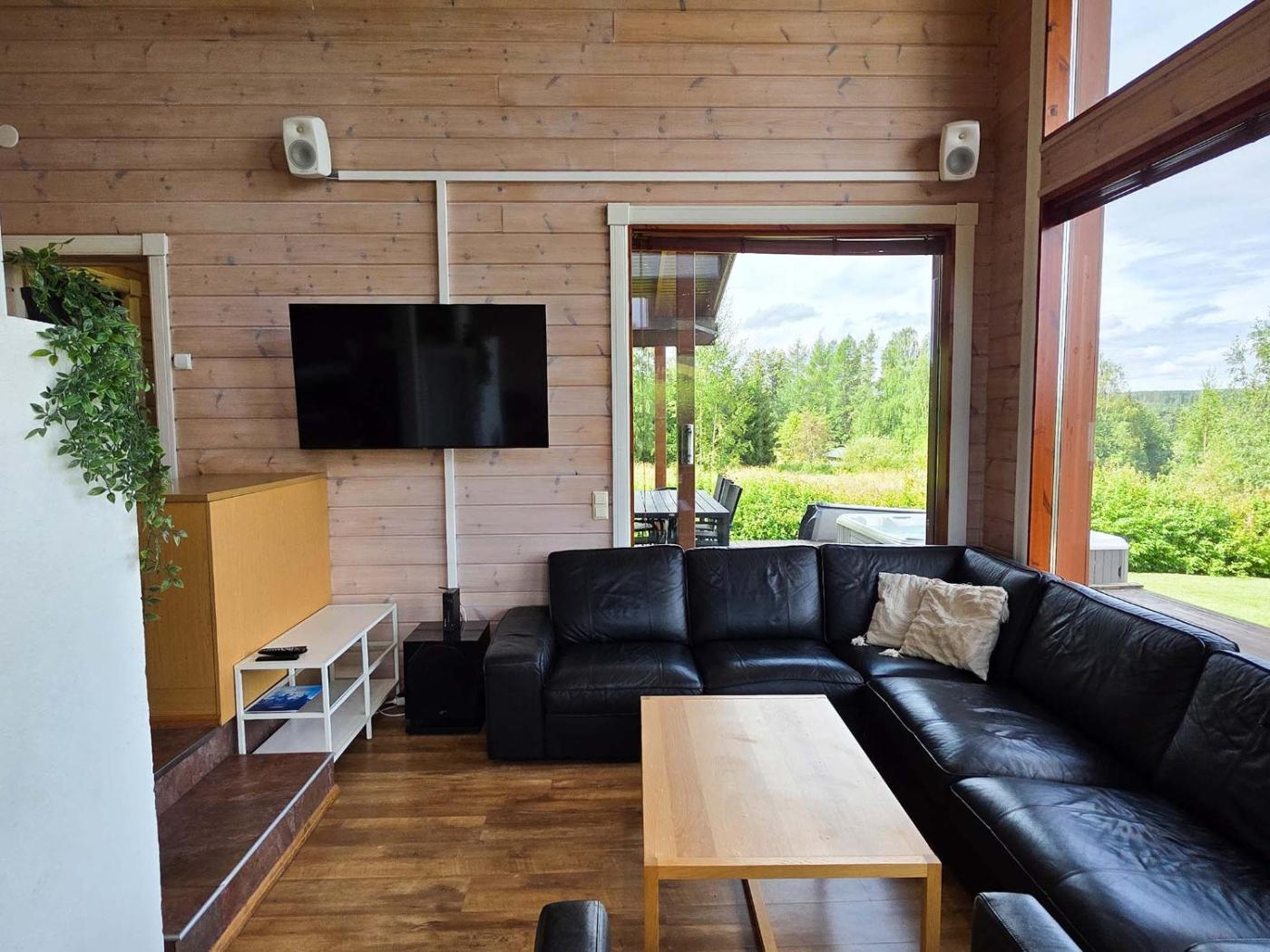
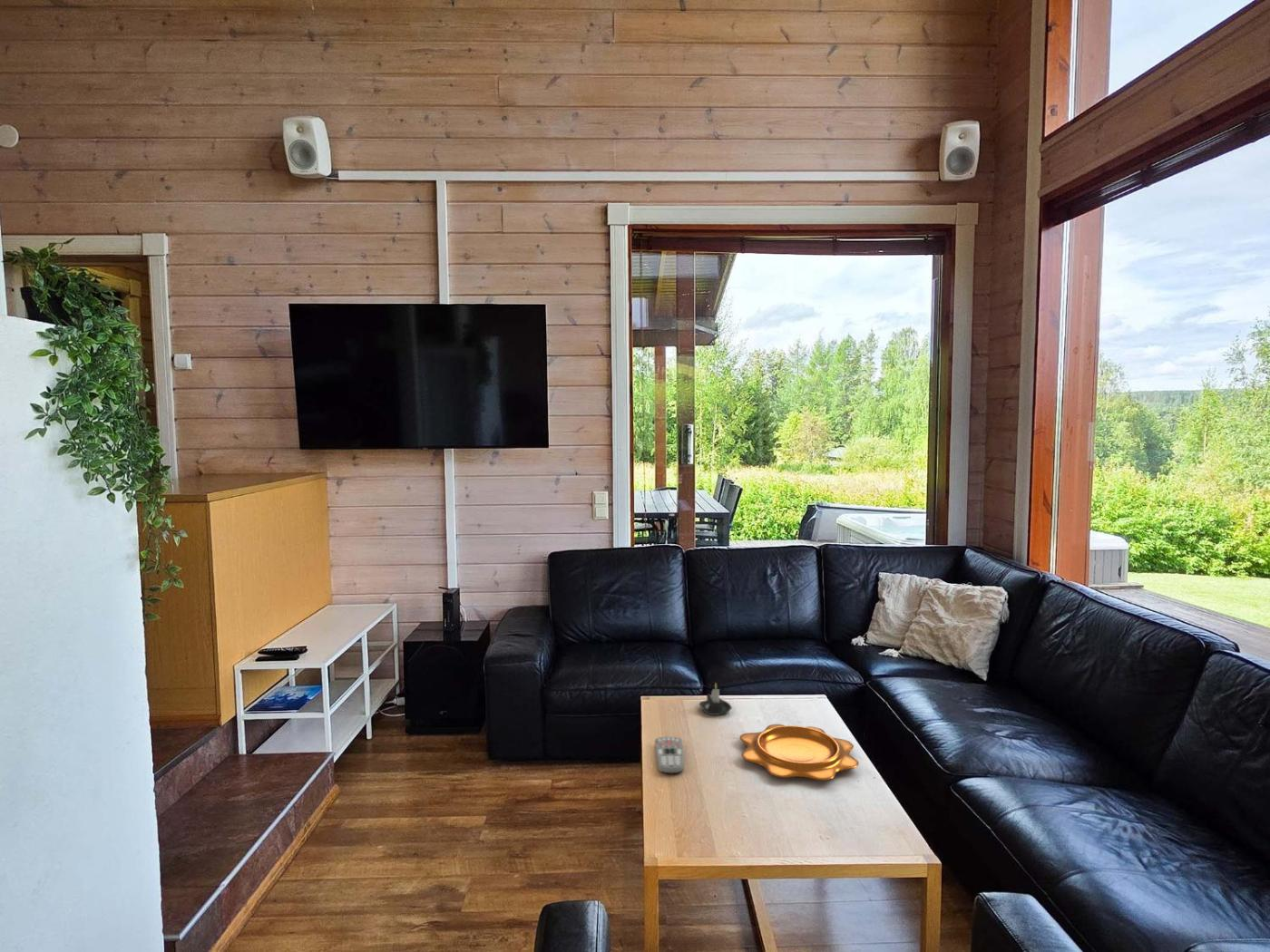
+ candle [699,682,733,716]
+ decorative bowl [738,724,860,782]
+ remote control [654,736,685,775]
